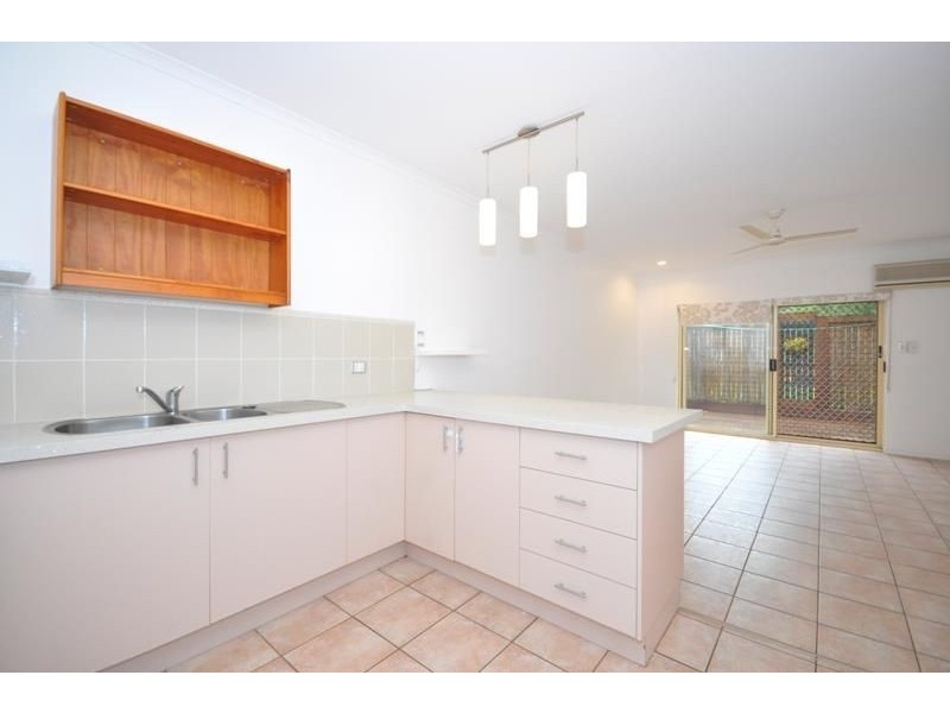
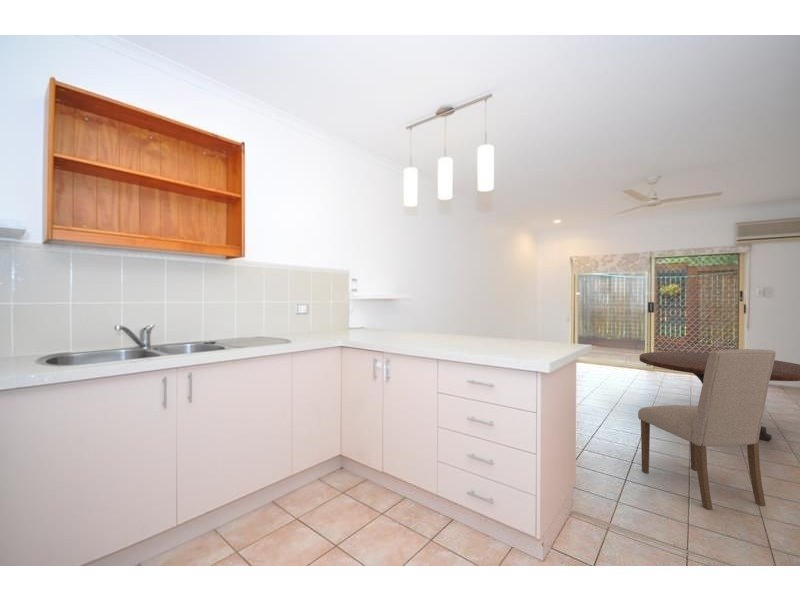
+ round table [639,351,800,442]
+ dining chair [637,348,777,511]
